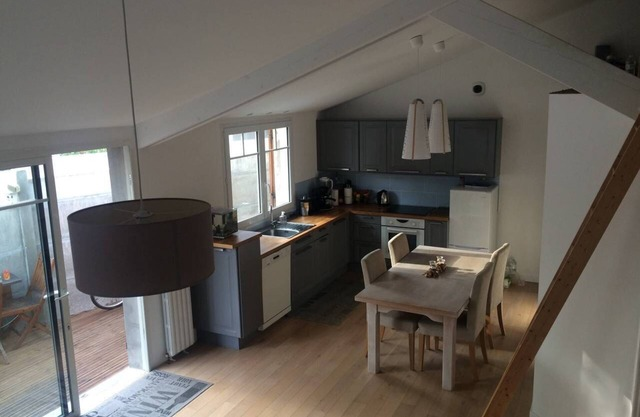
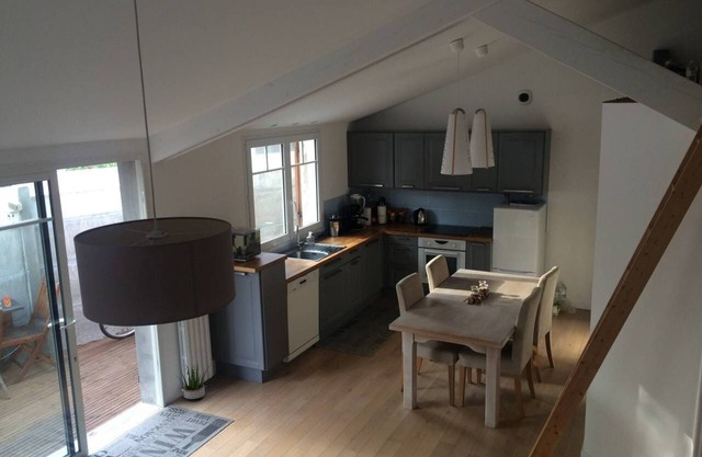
+ potted plant [173,363,212,401]
